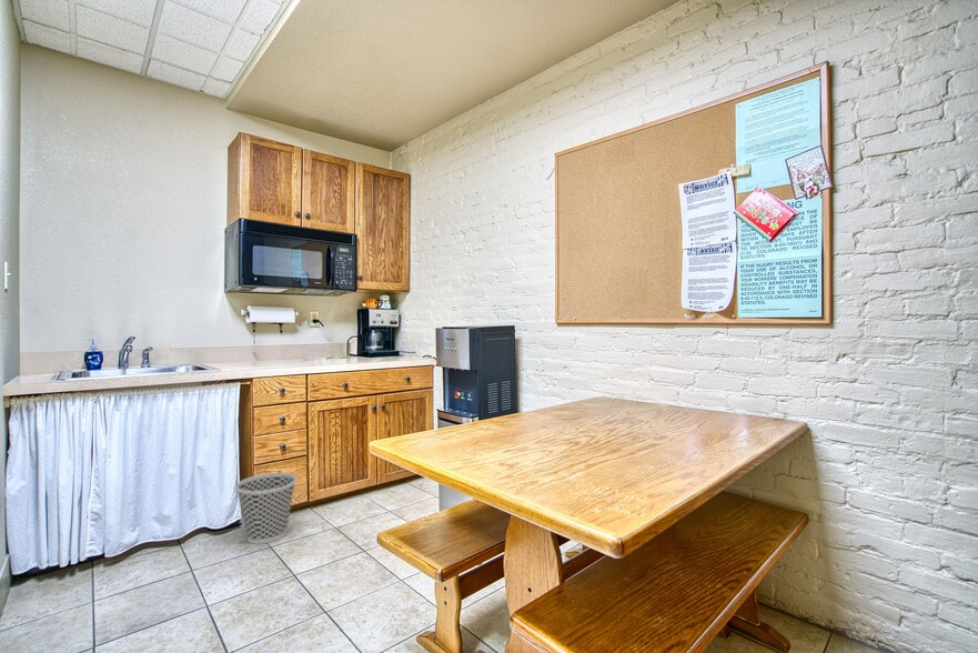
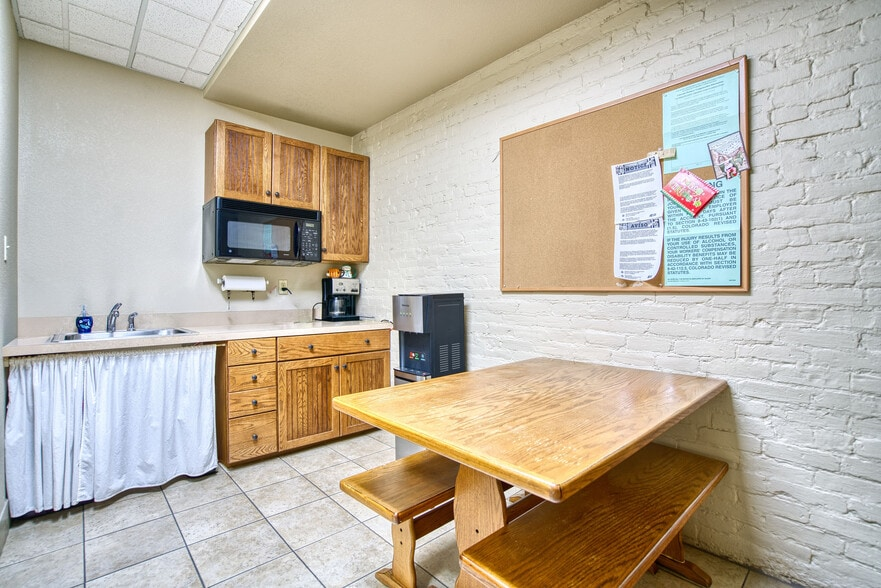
- wastebasket [234,472,298,545]
